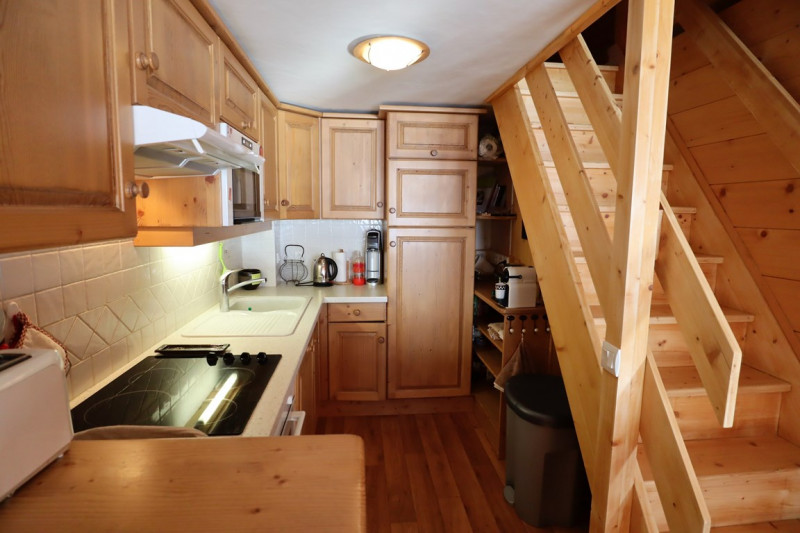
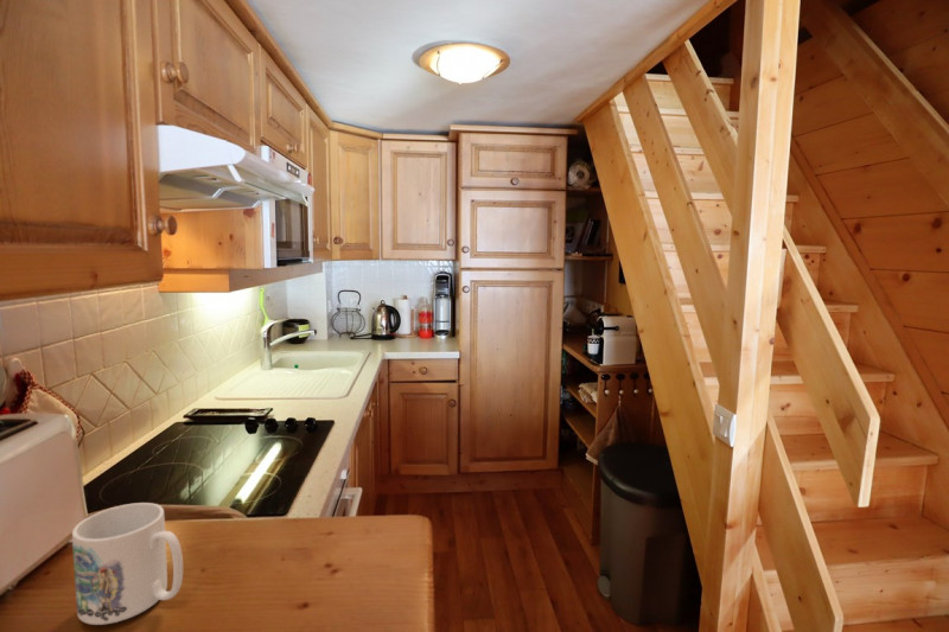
+ mug [71,502,184,626]
